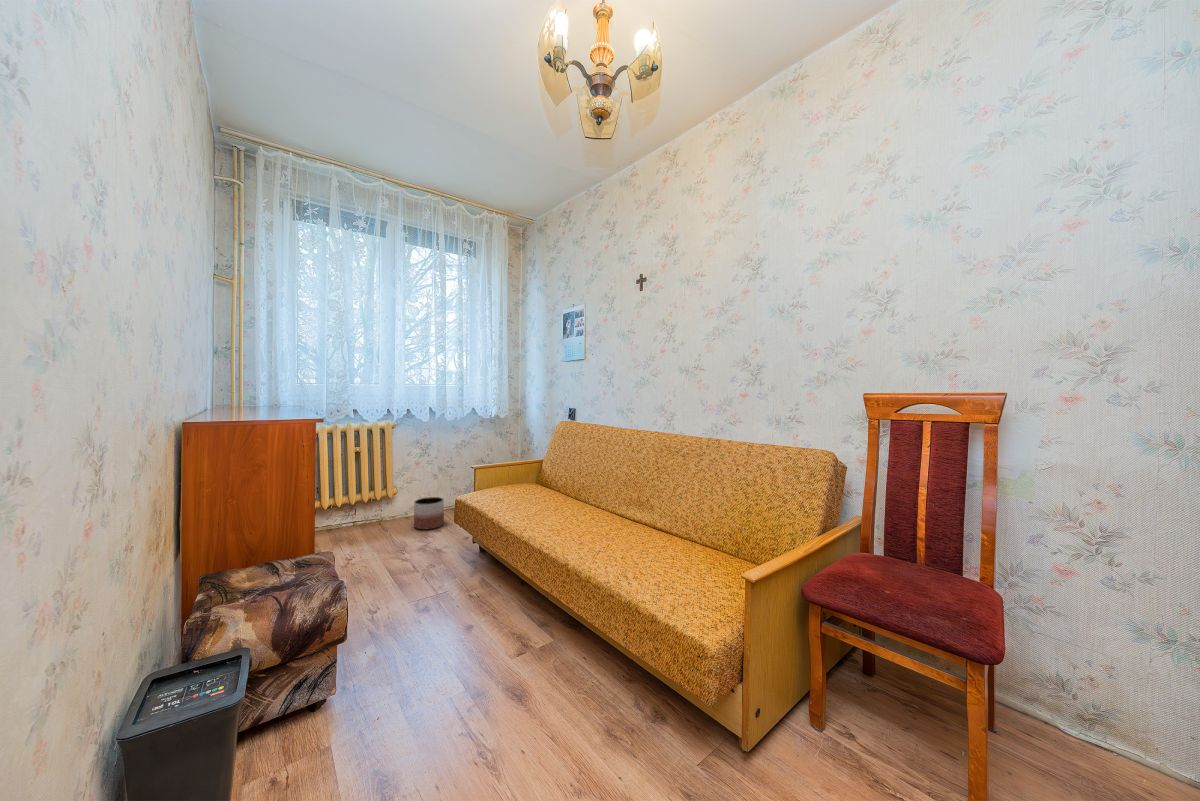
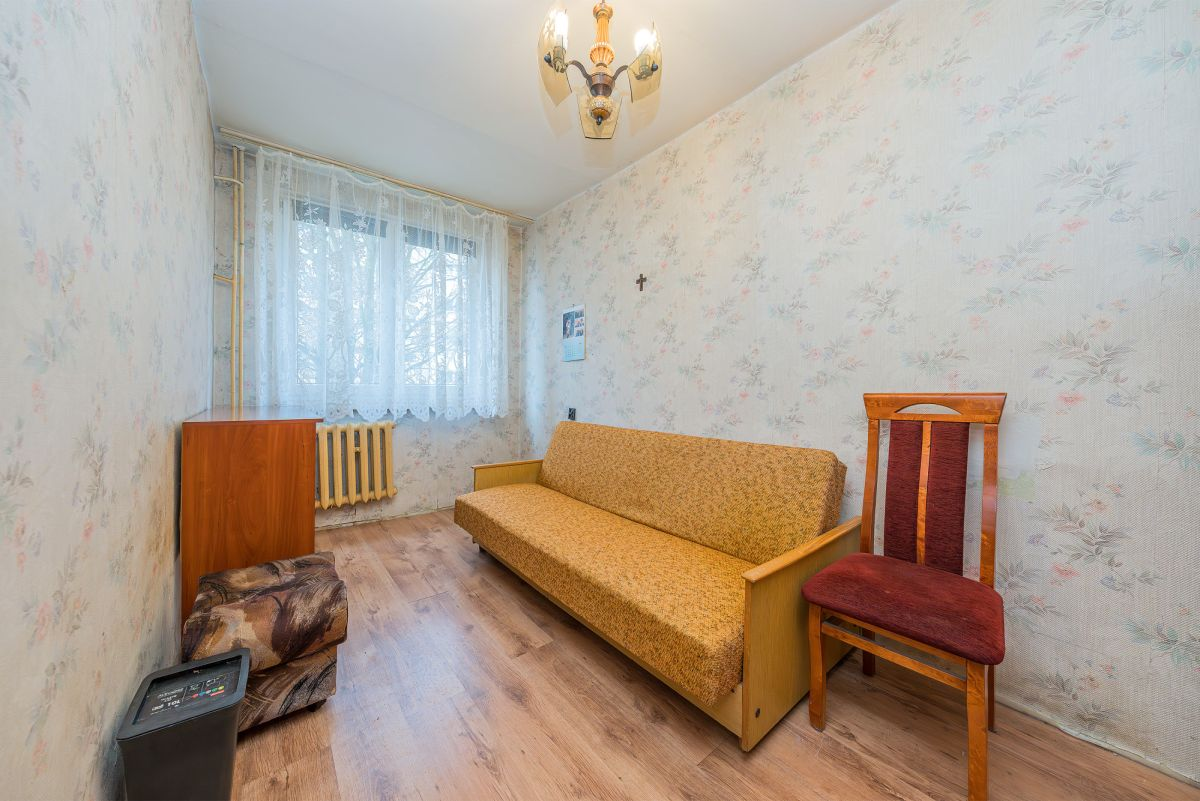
- planter [413,496,445,531]
